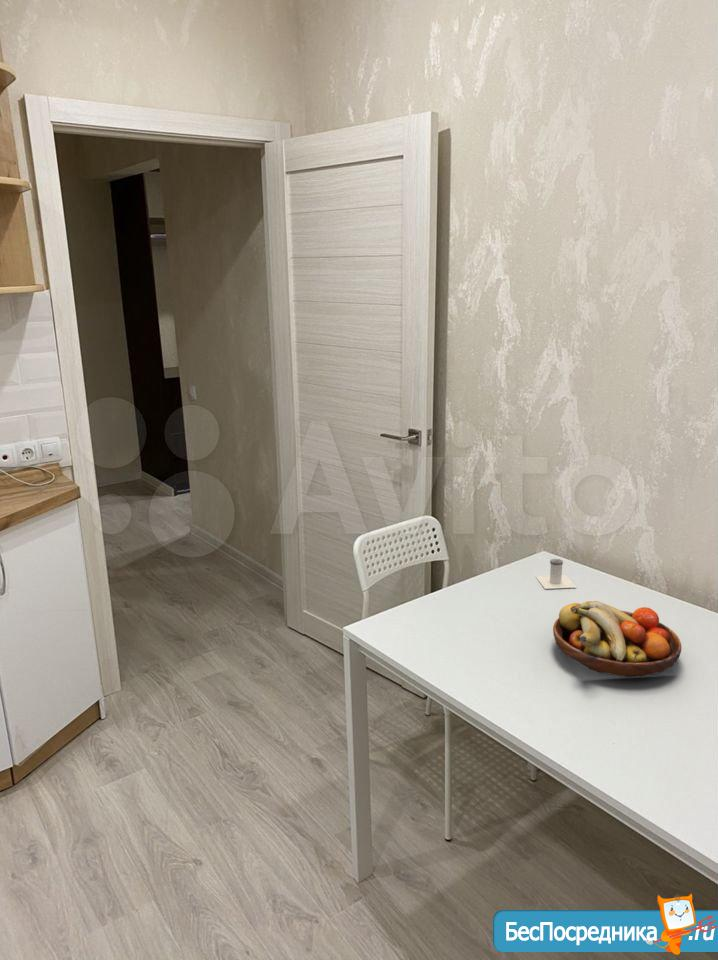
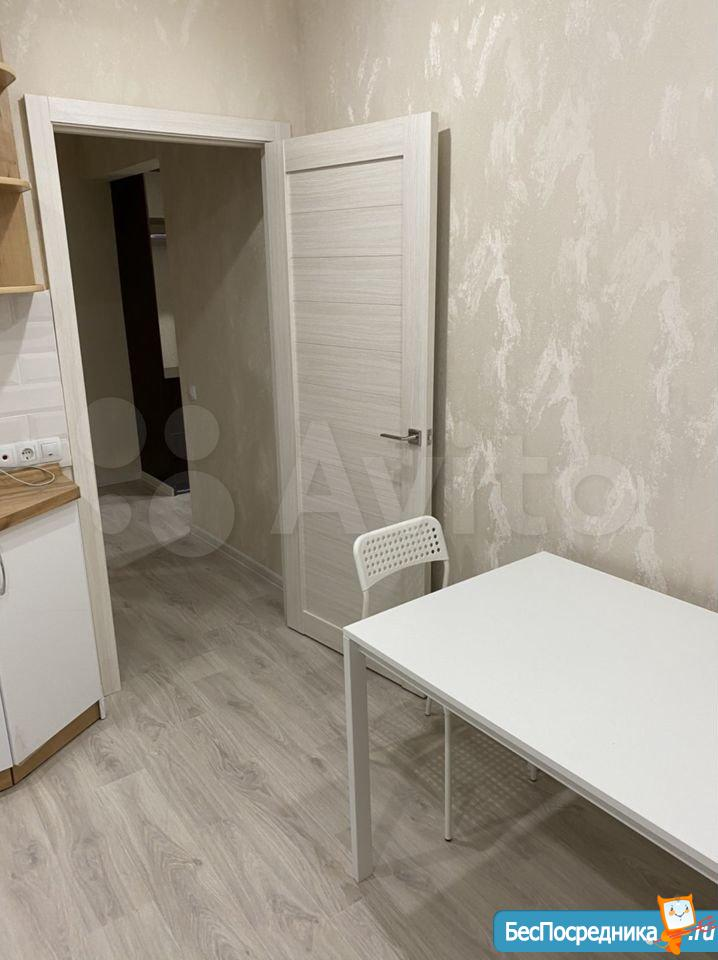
- salt shaker [535,558,576,590]
- fruit bowl [552,600,682,678]
